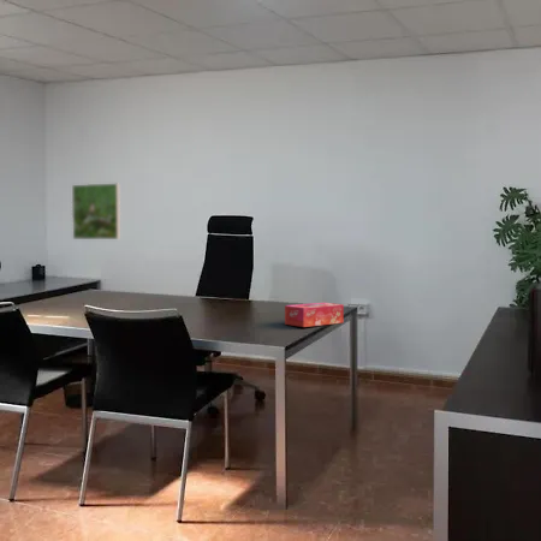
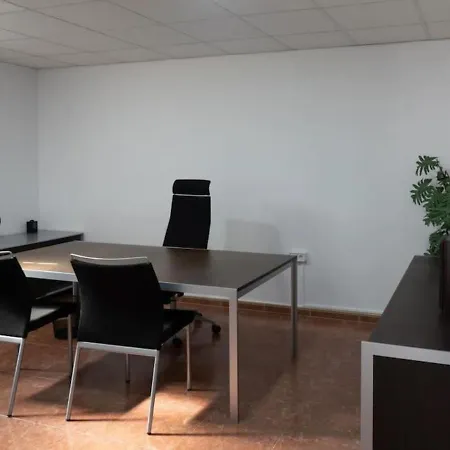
- tissue box [284,302,345,328]
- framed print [71,183,121,240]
